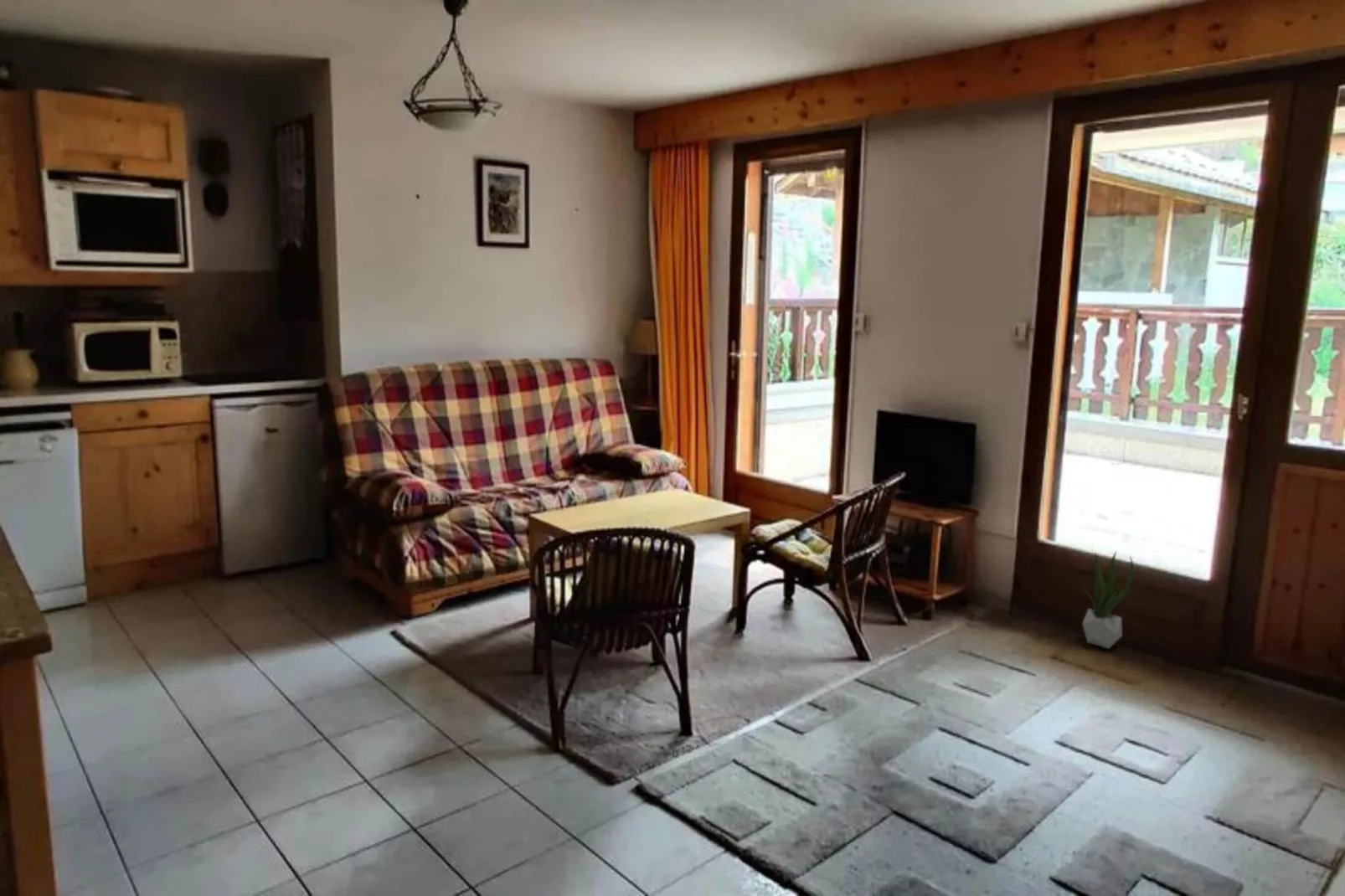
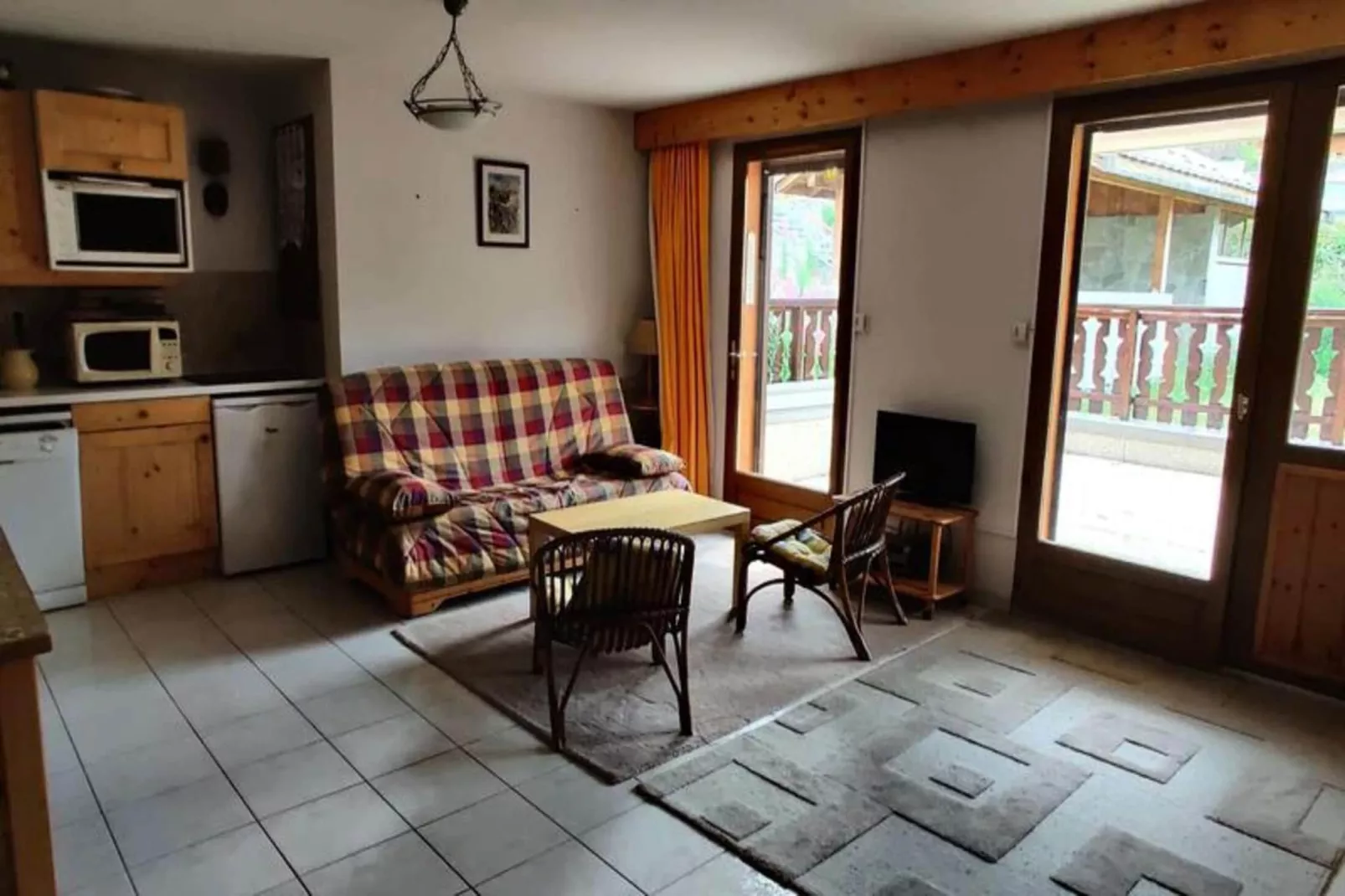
- potted plant [1081,550,1134,650]
